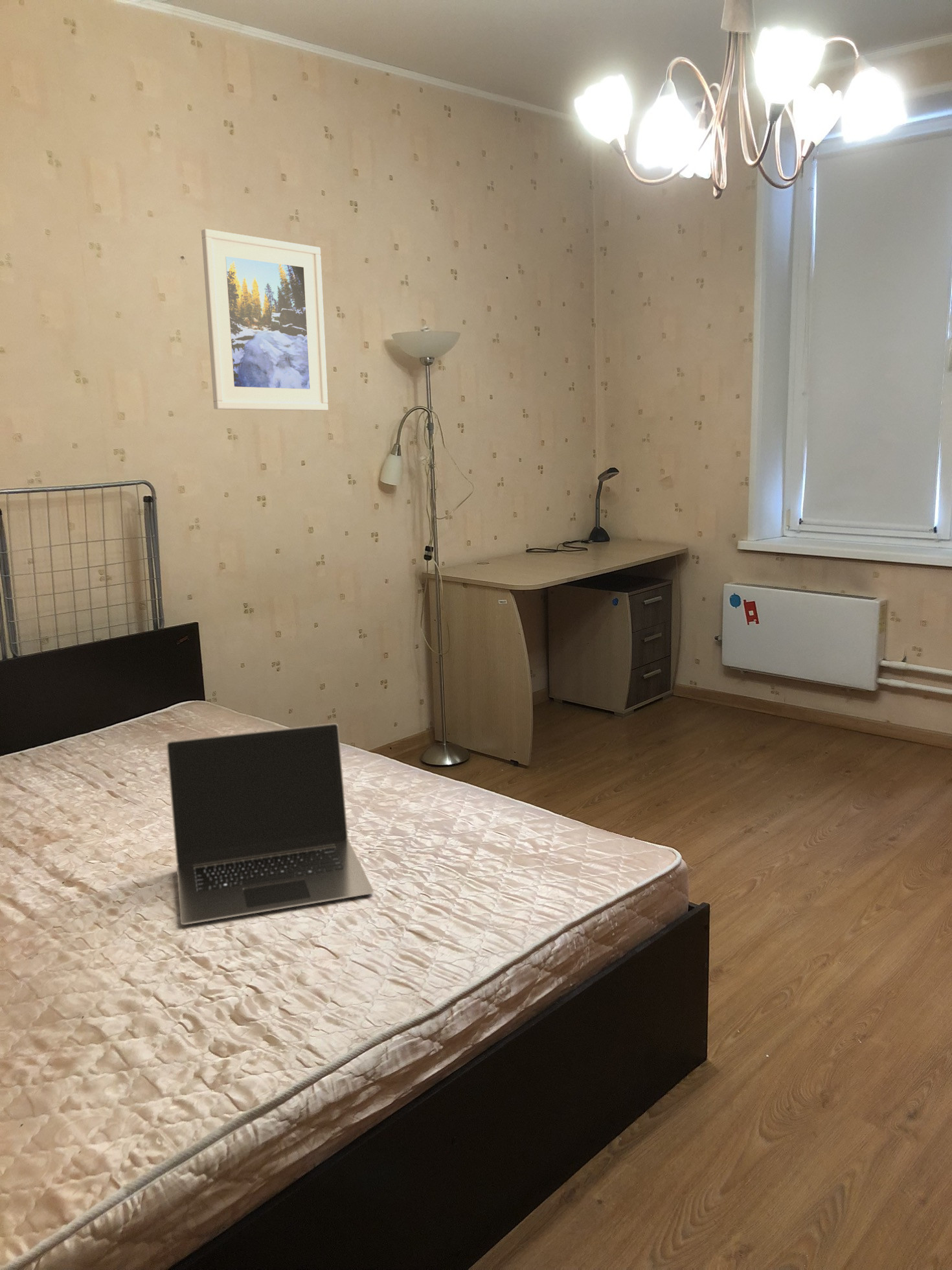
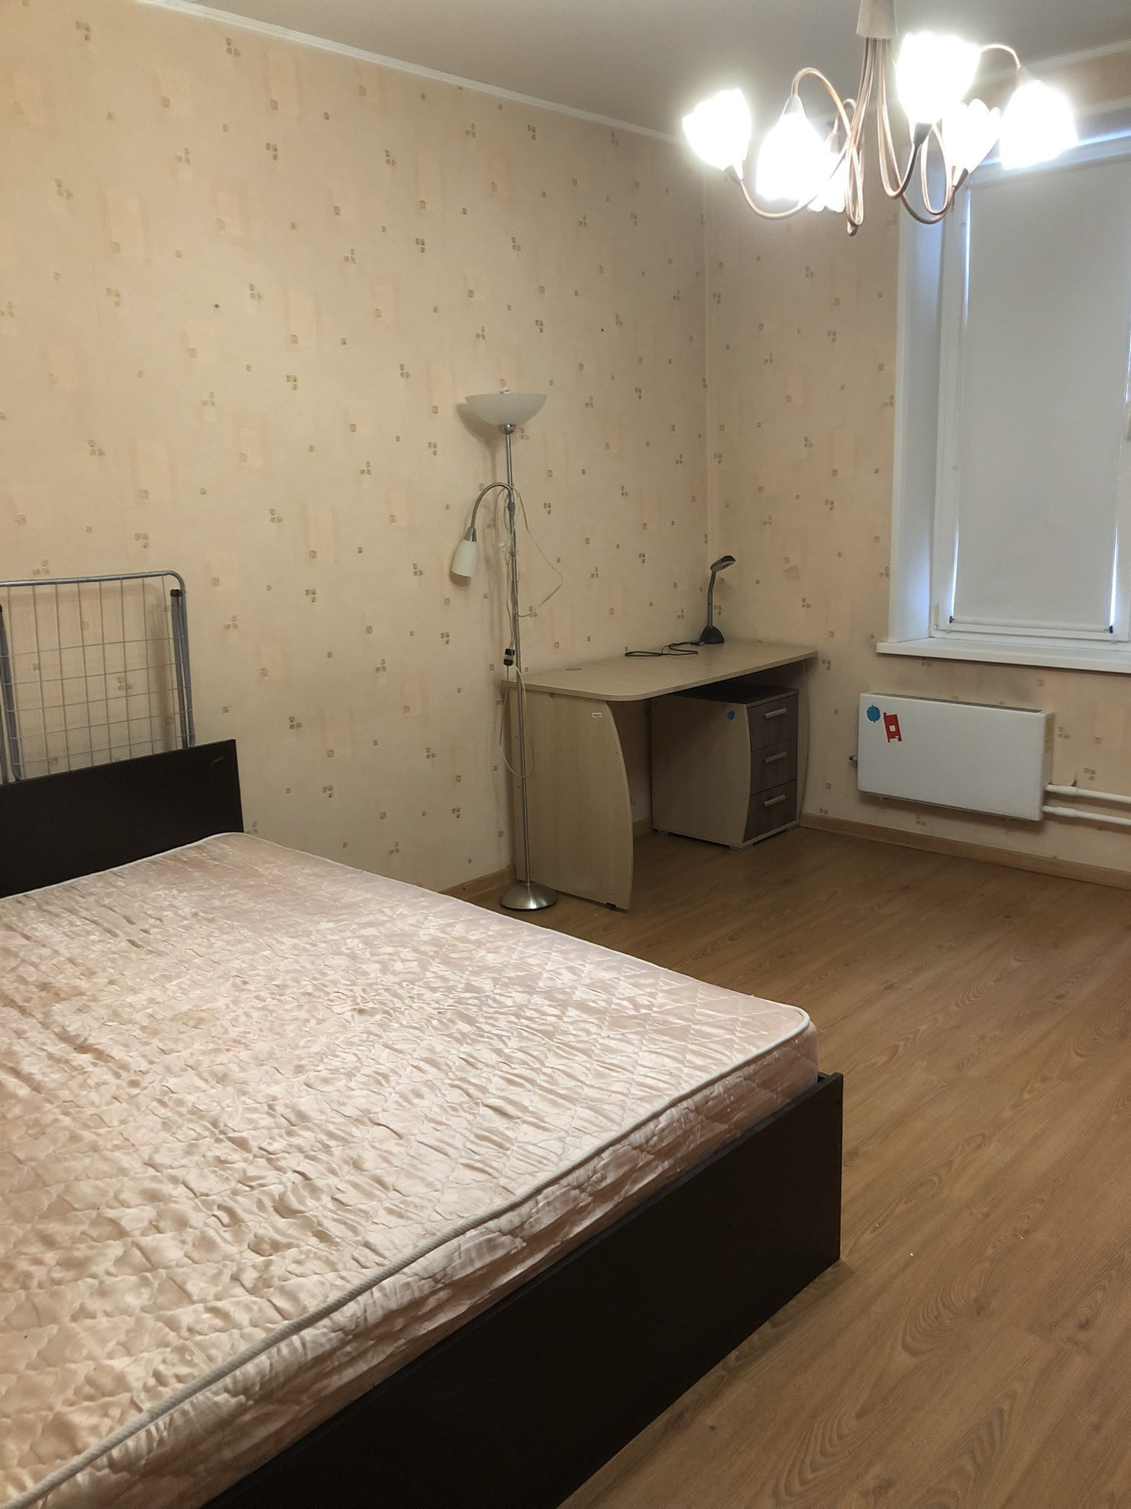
- laptop [166,722,374,925]
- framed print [201,228,329,411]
